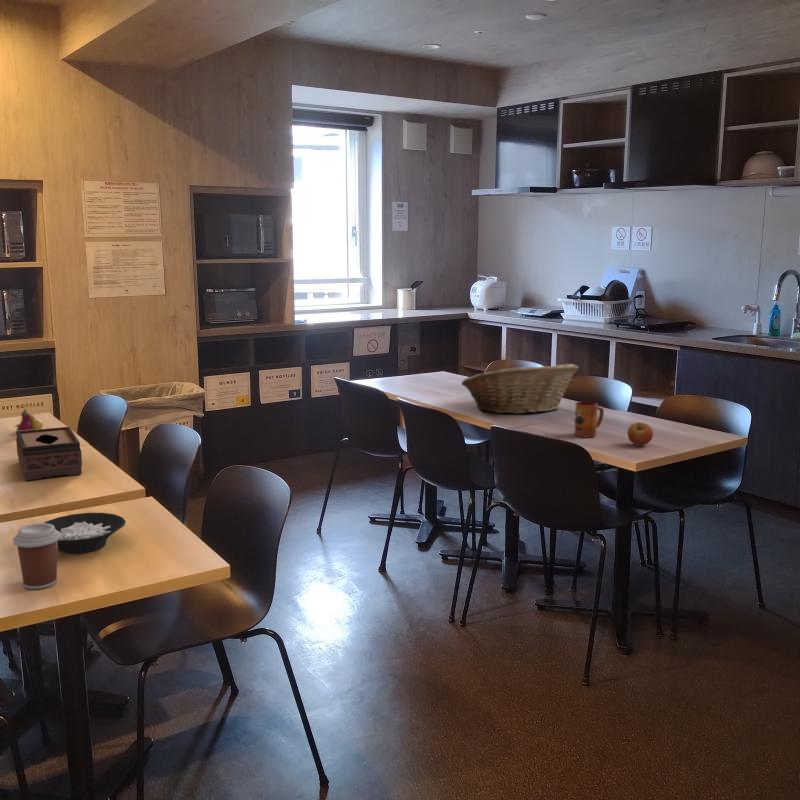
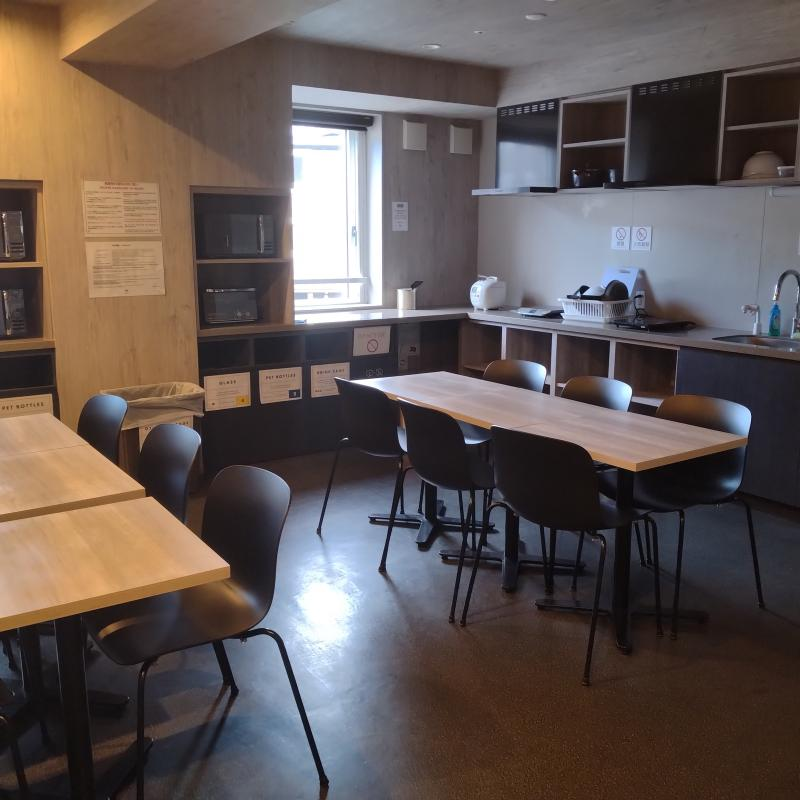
- fruit basket [461,363,580,415]
- tissue box [15,426,83,482]
- cereal bowl [43,512,127,555]
- fruit [14,407,44,431]
- coffee cup [12,522,61,590]
- mug [573,400,605,439]
- apple [626,421,654,447]
